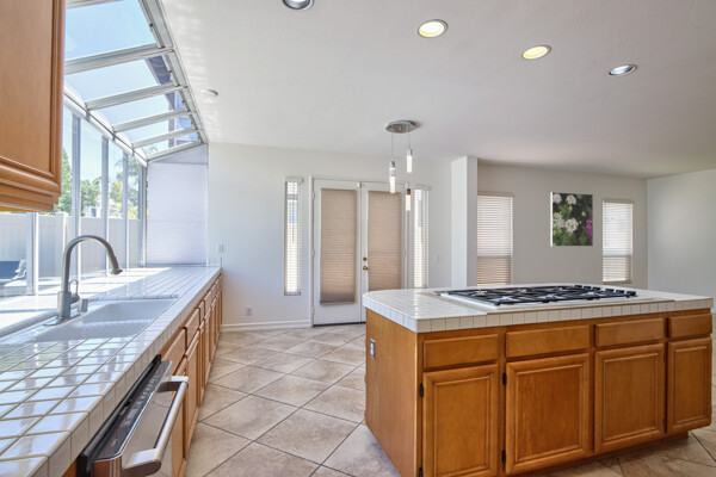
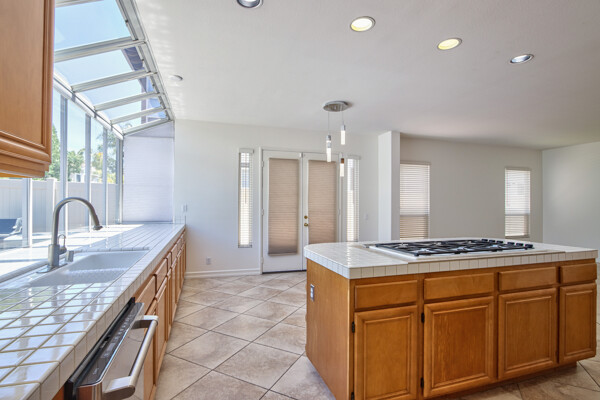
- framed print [549,191,594,248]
